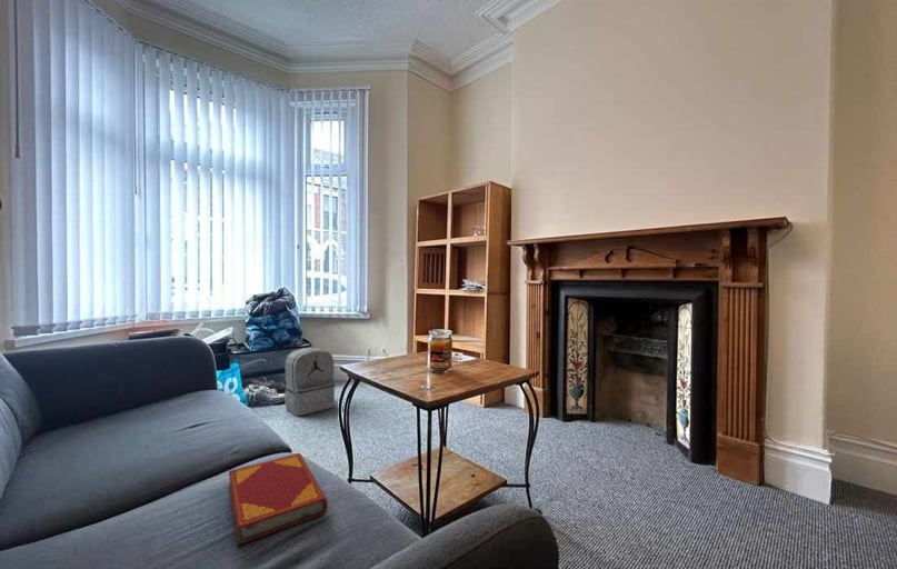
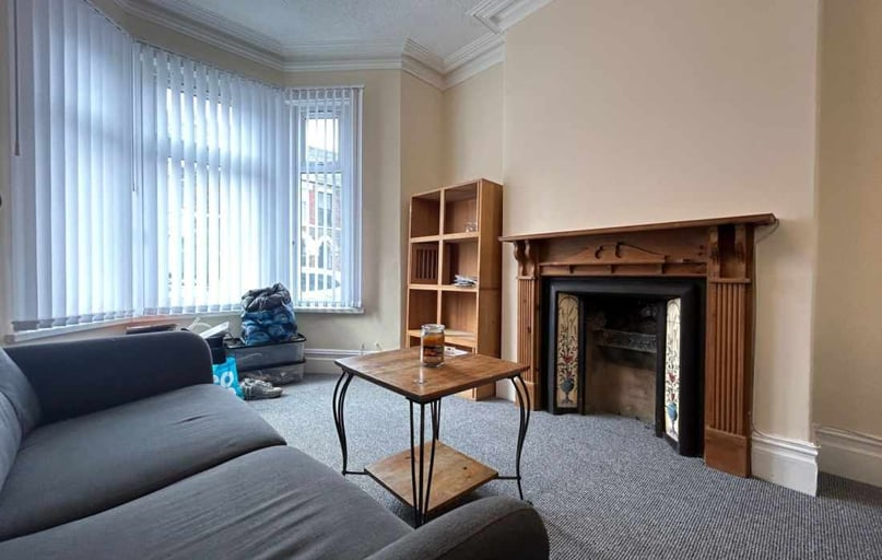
- backpack [283,347,336,417]
- hardback book [228,452,329,546]
